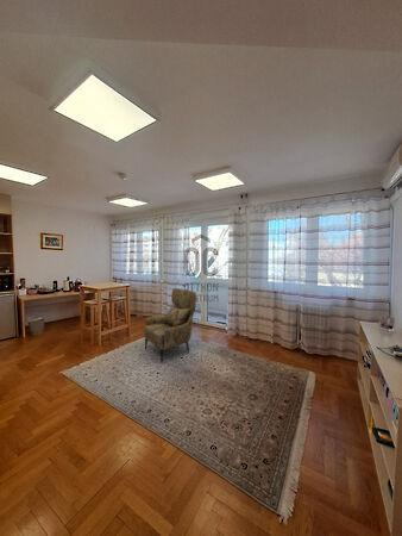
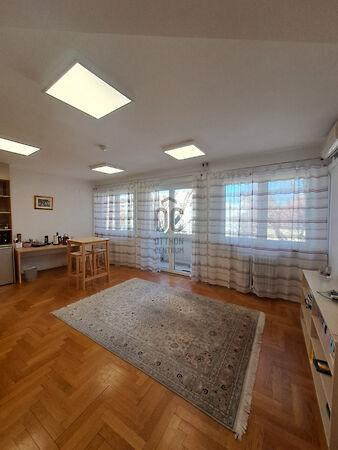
- armchair [144,287,197,363]
